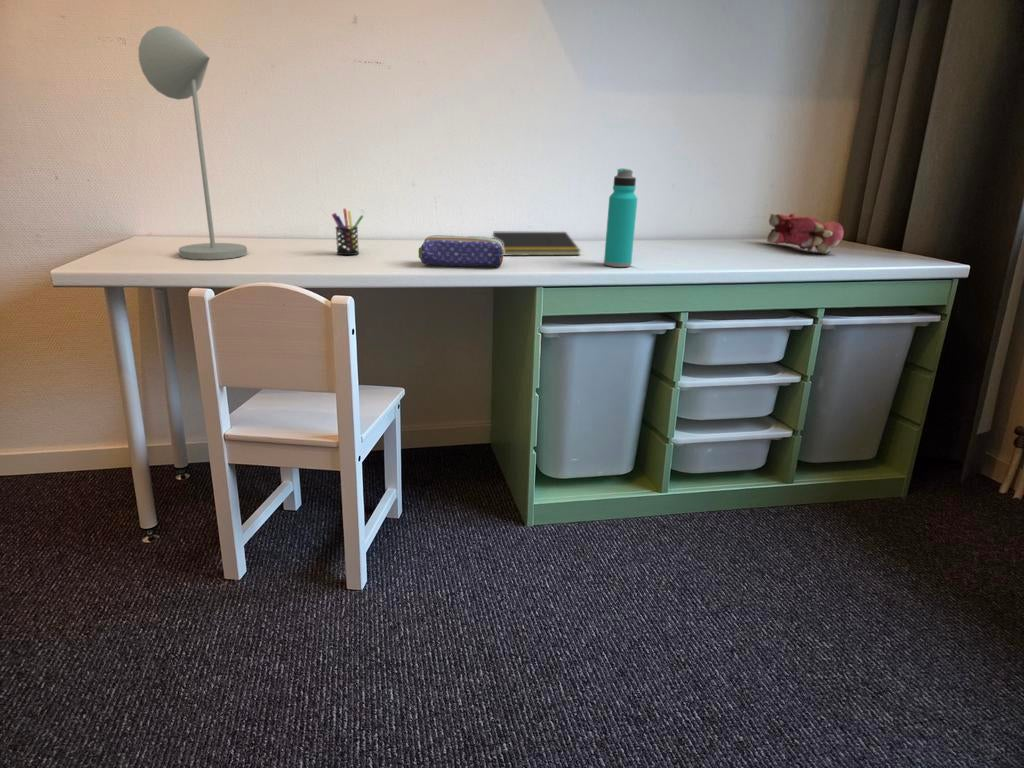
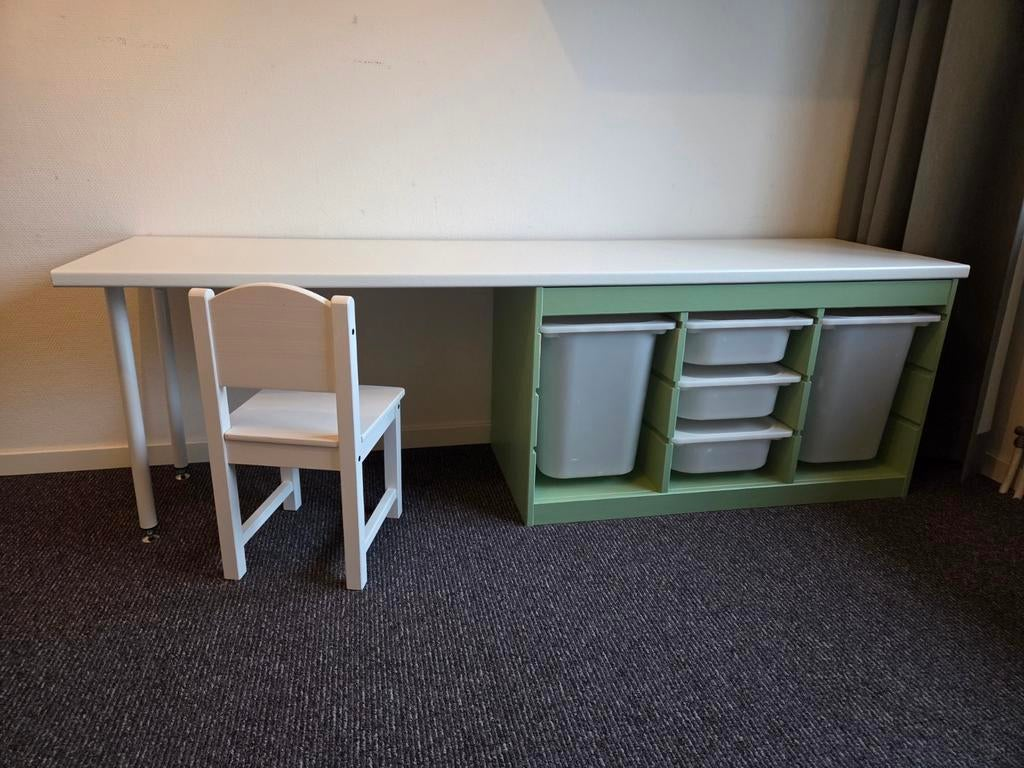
- water bottle [603,167,638,268]
- desk lamp [137,25,248,260]
- notepad [491,231,582,256]
- pencil case [418,234,504,268]
- pen holder [331,208,365,256]
- stuffed animal [766,213,845,255]
